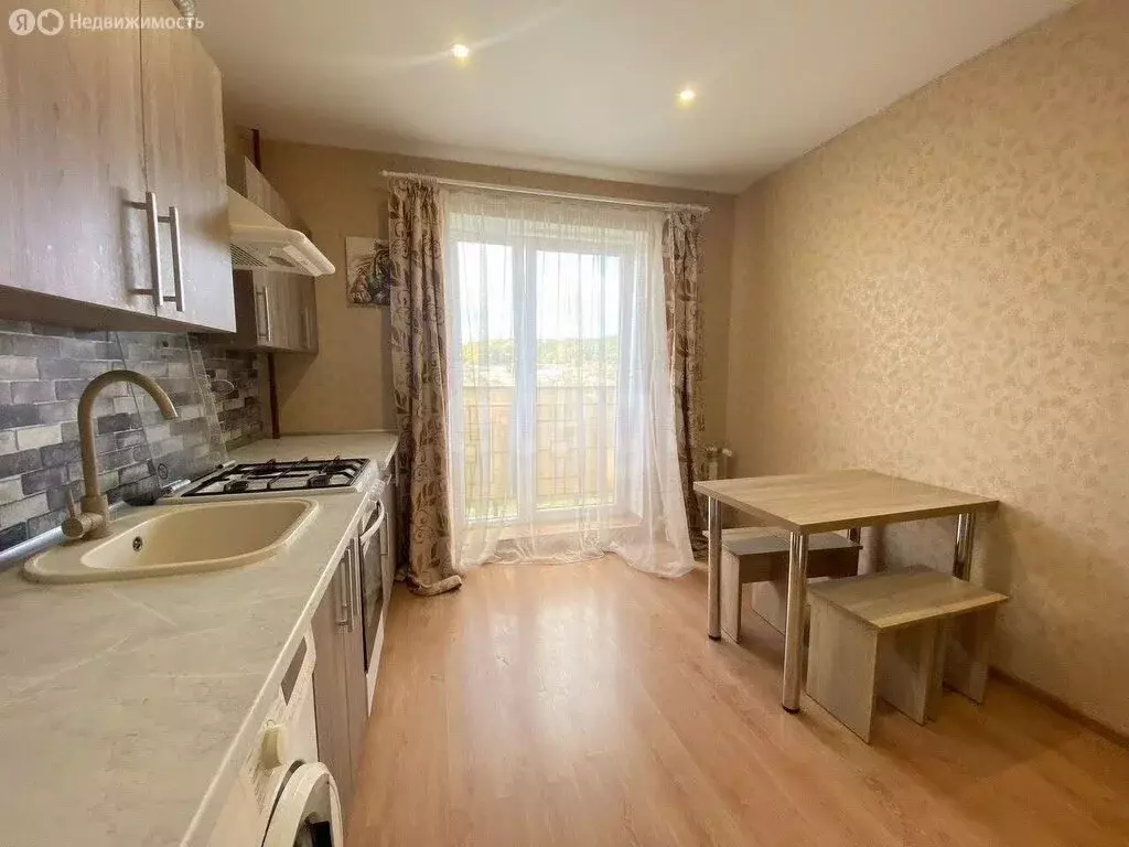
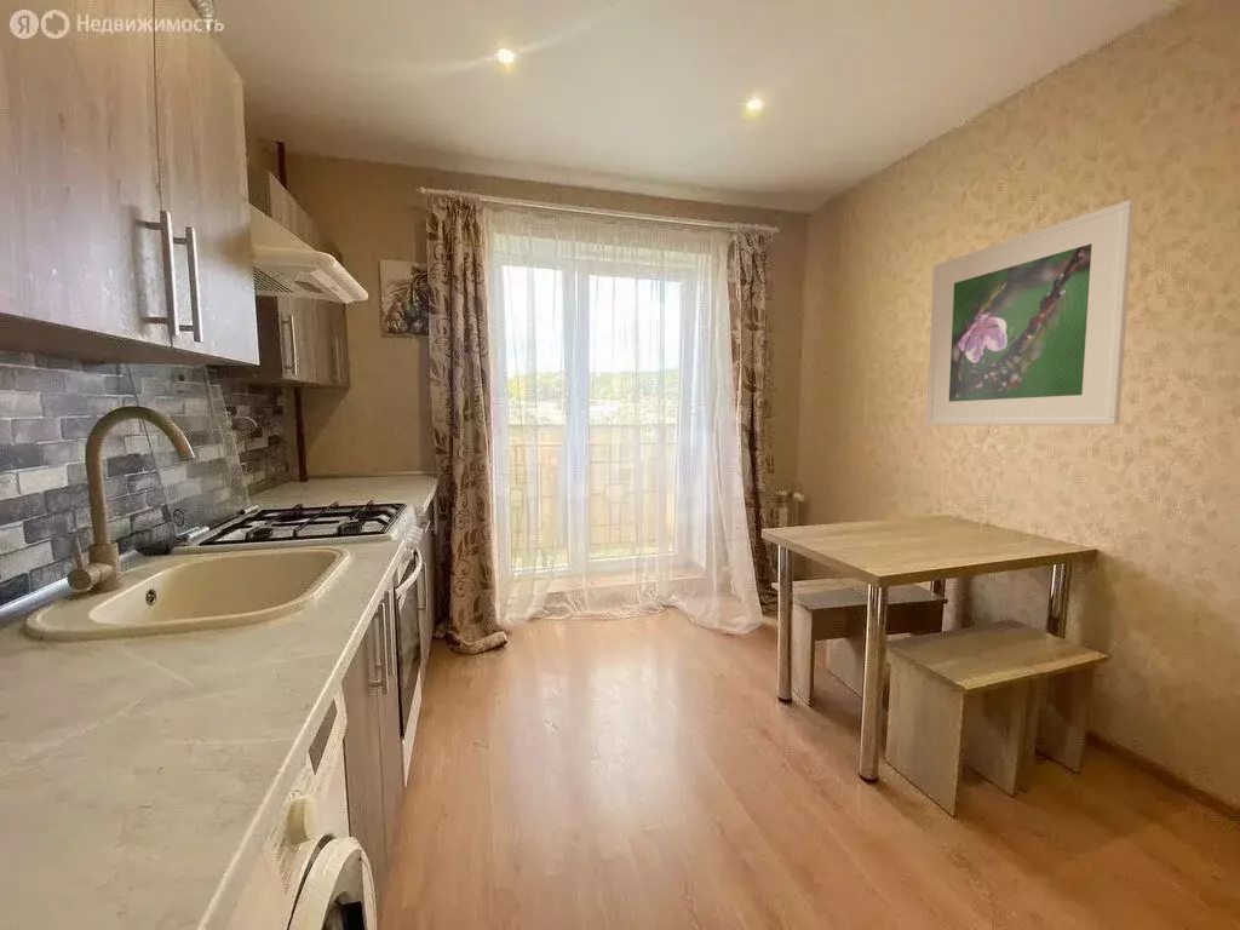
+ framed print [925,199,1136,426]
